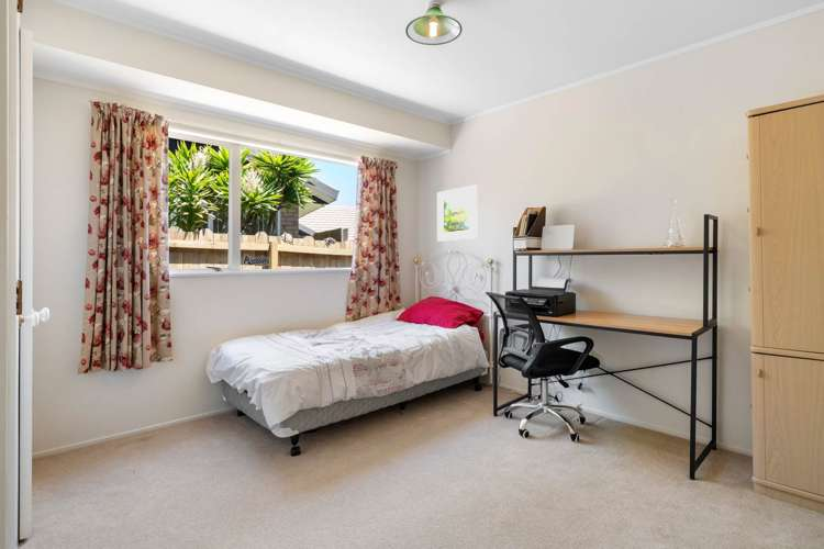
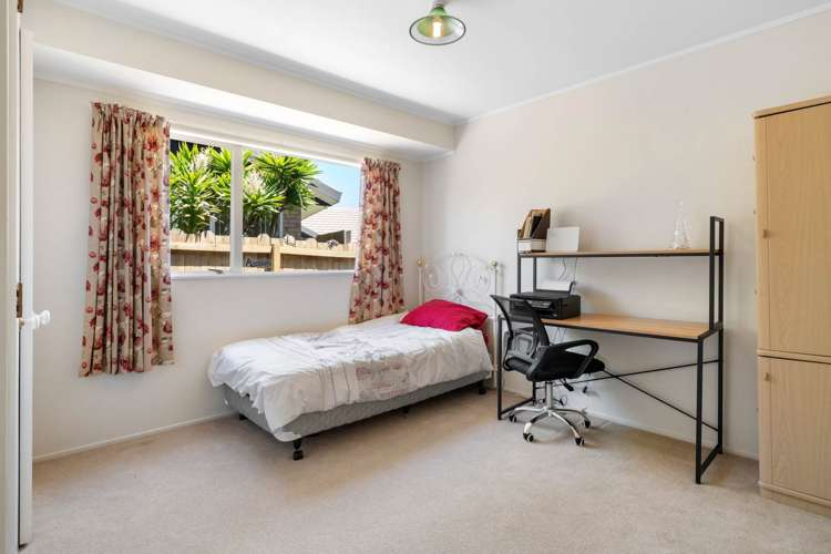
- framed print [436,183,478,243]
